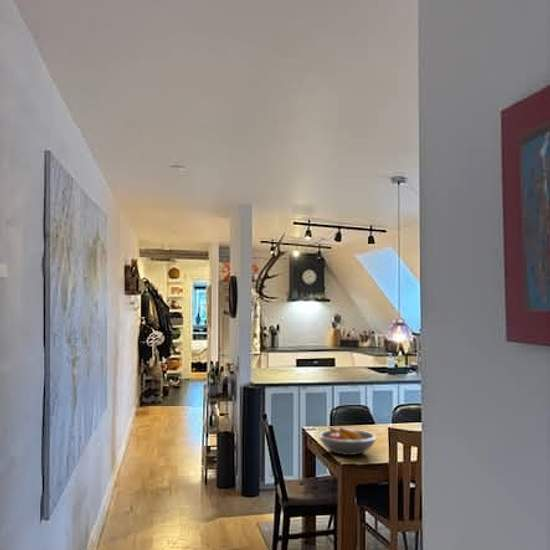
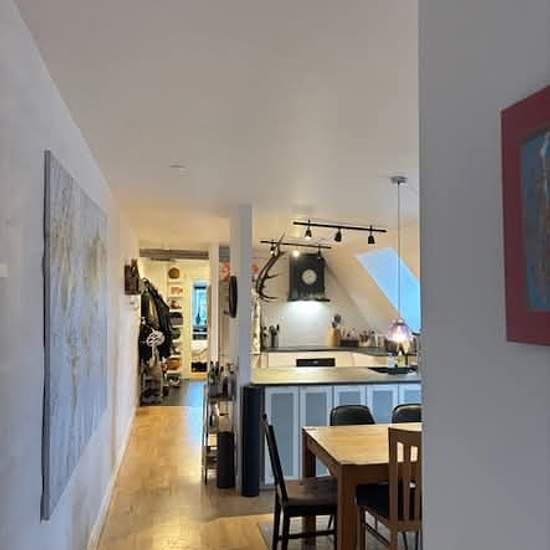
- fruit bowl [317,426,378,456]
